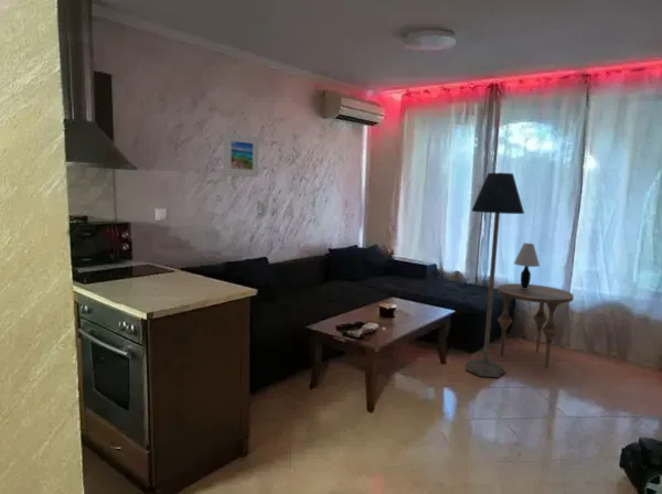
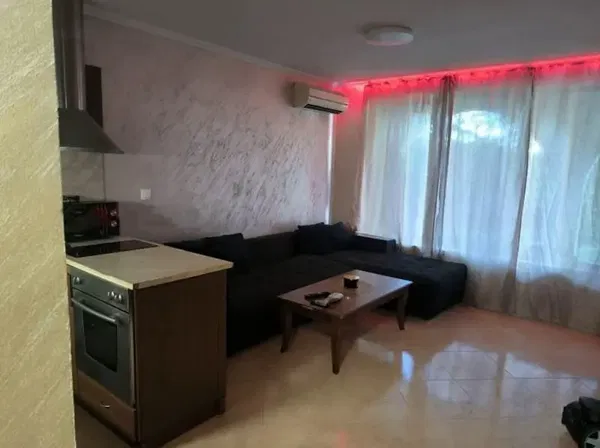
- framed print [223,132,260,178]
- table lamp [513,241,541,289]
- floor lamp [465,171,525,378]
- side table [496,282,575,368]
